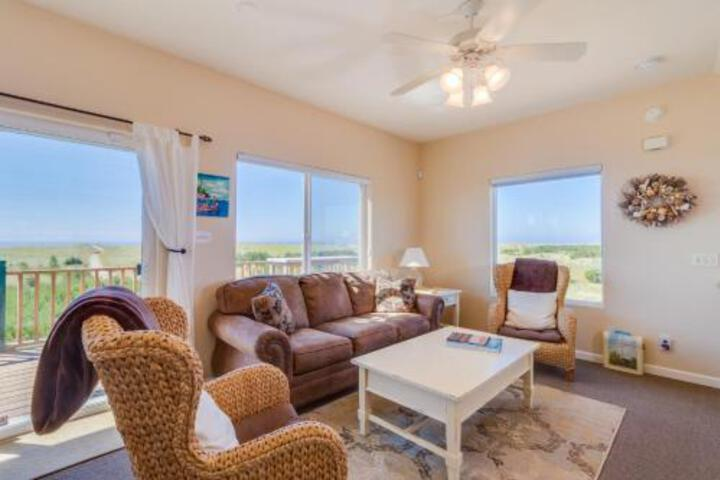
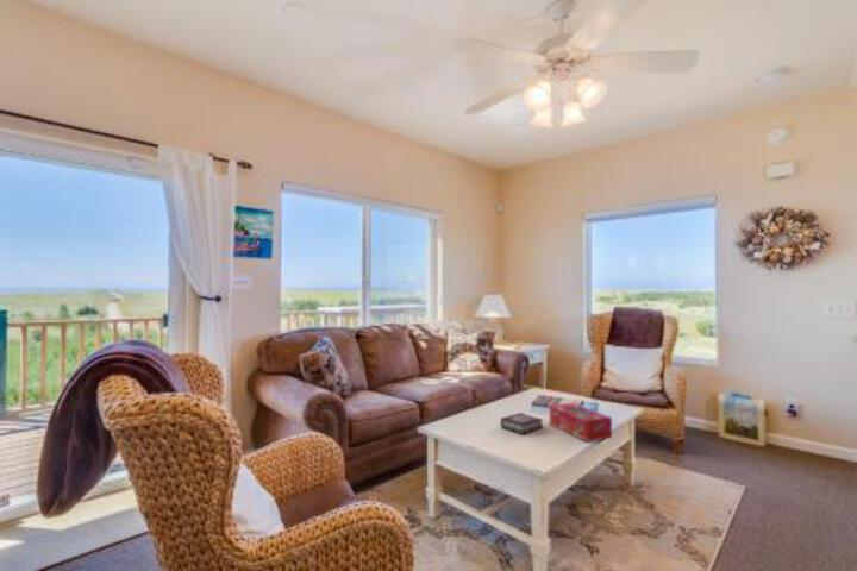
+ book [499,412,545,435]
+ tissue box [549,402,613,443]
